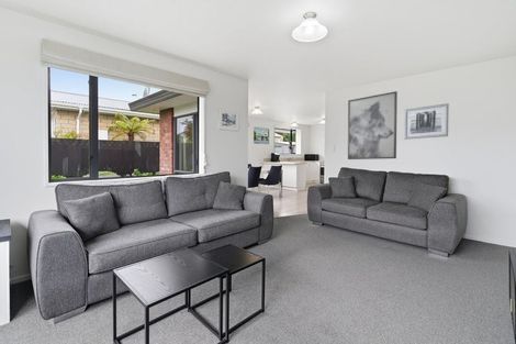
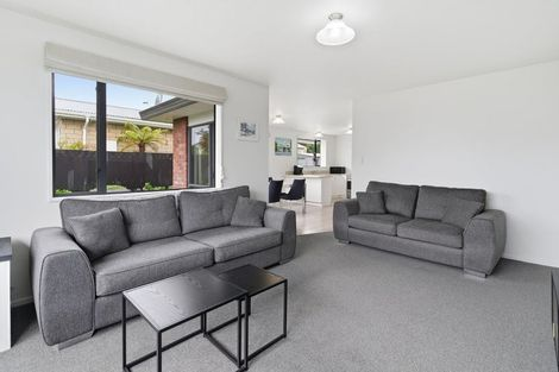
- wall art [347,90,399,160]
- wall art [403,102,450,141]
